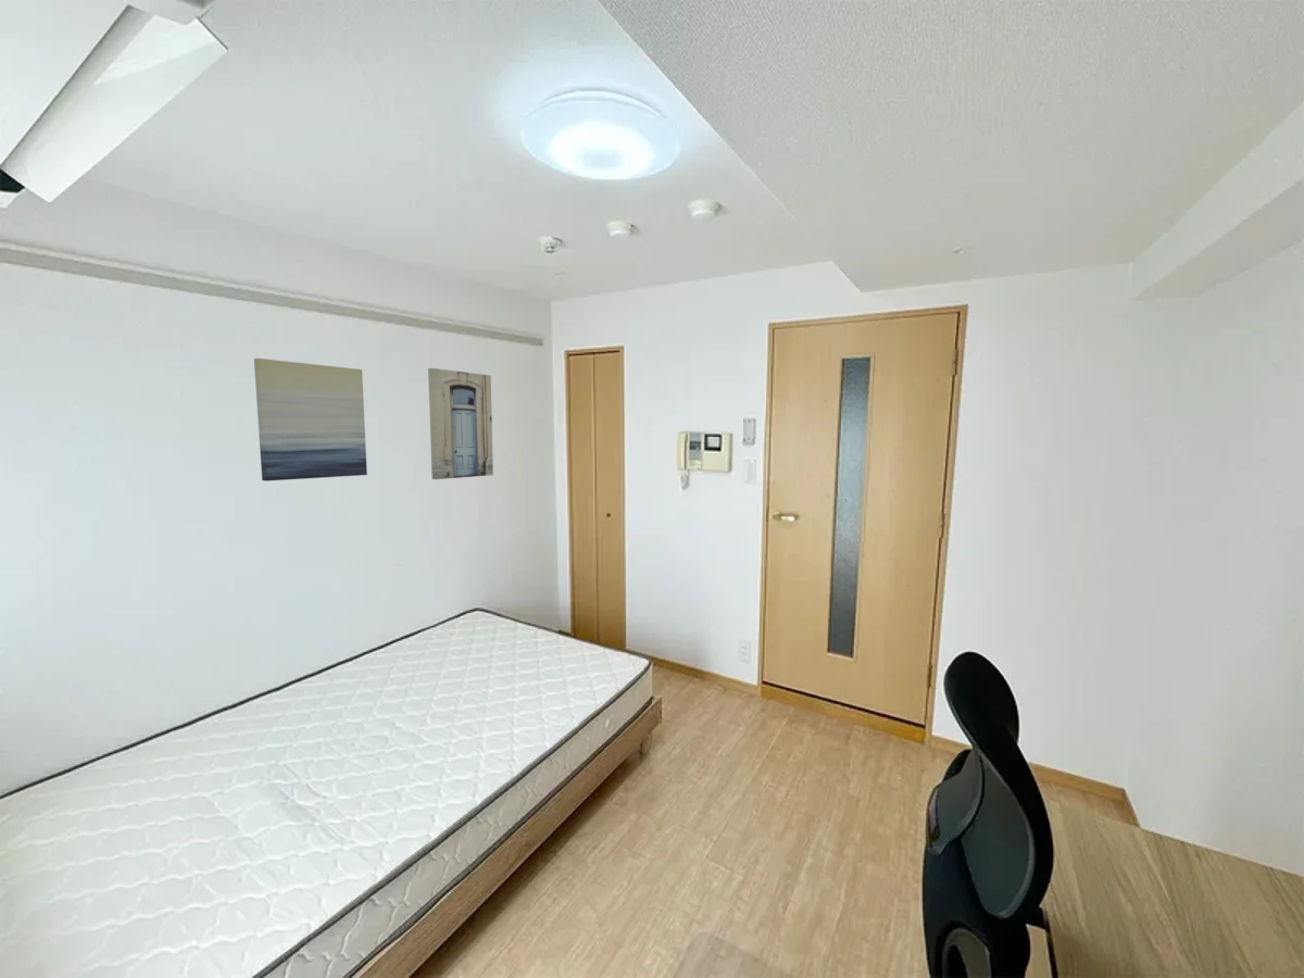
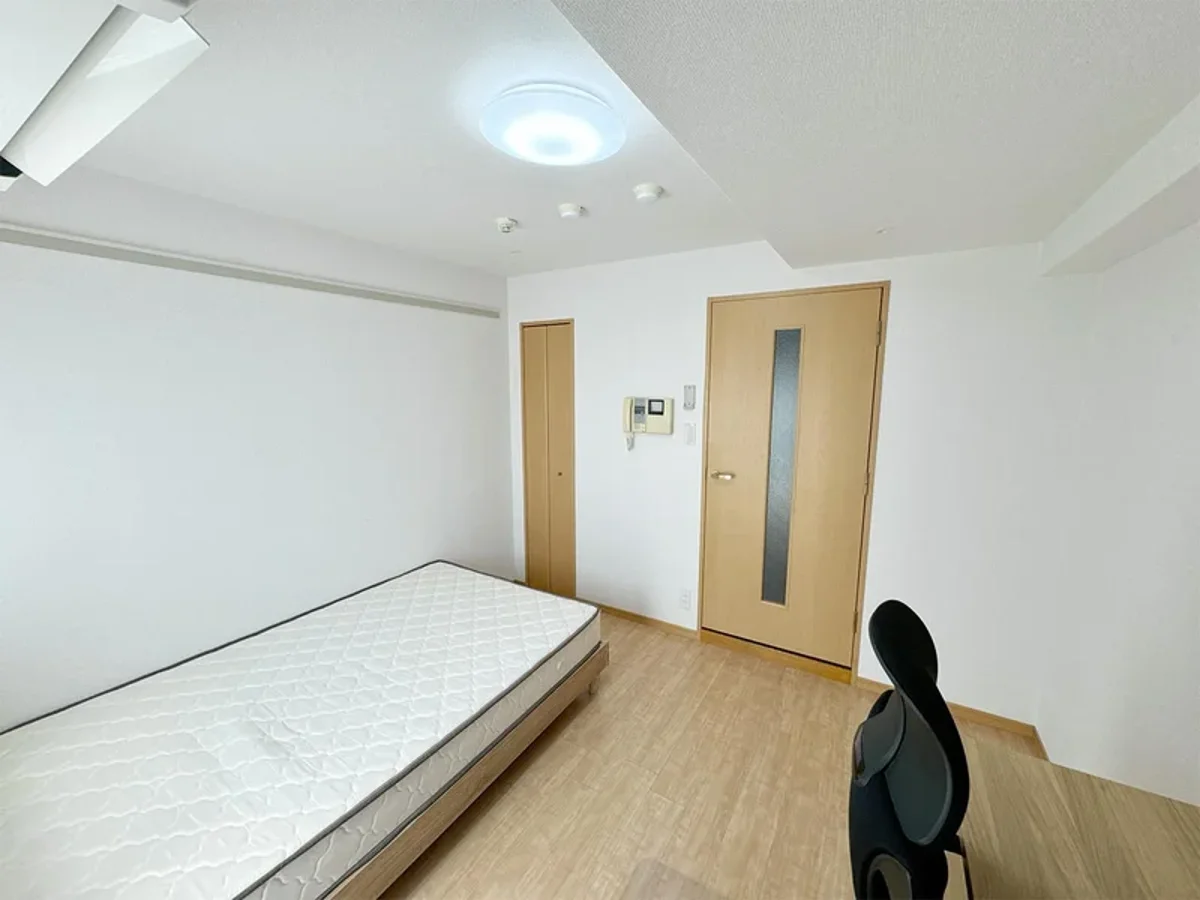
- wall art [427,367,494,480]
- wall art [253,358,368,482]
